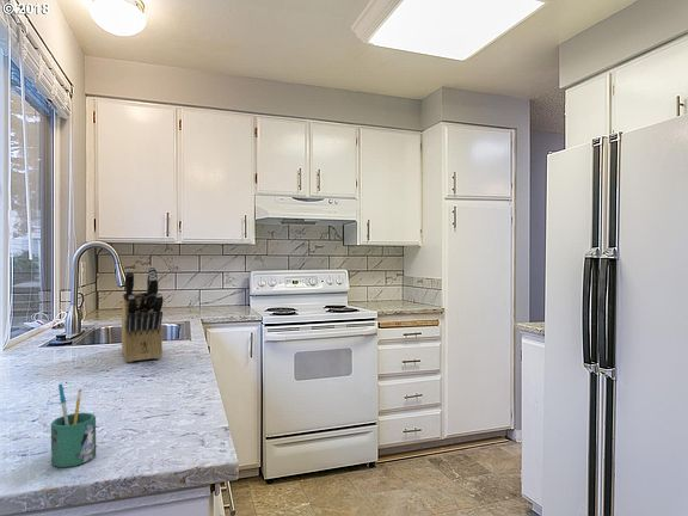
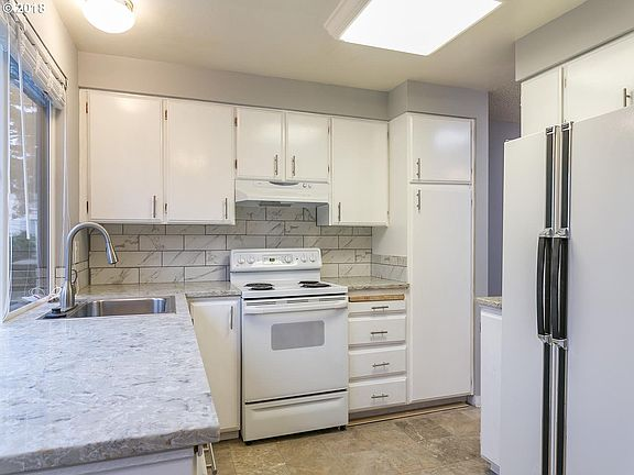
- mug [50,382,97,468]
- knife block [121,265,165,363]
